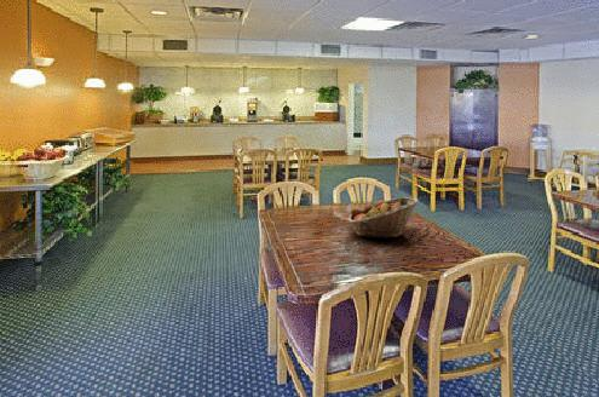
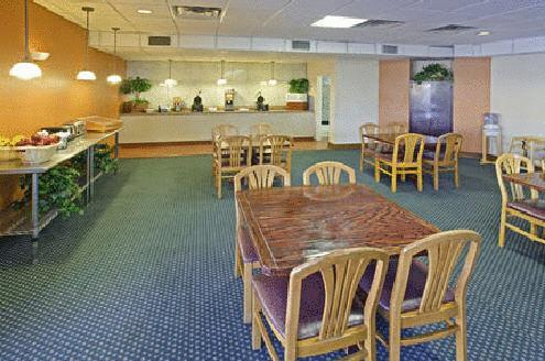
- fruit basket [347,196,420,240]
